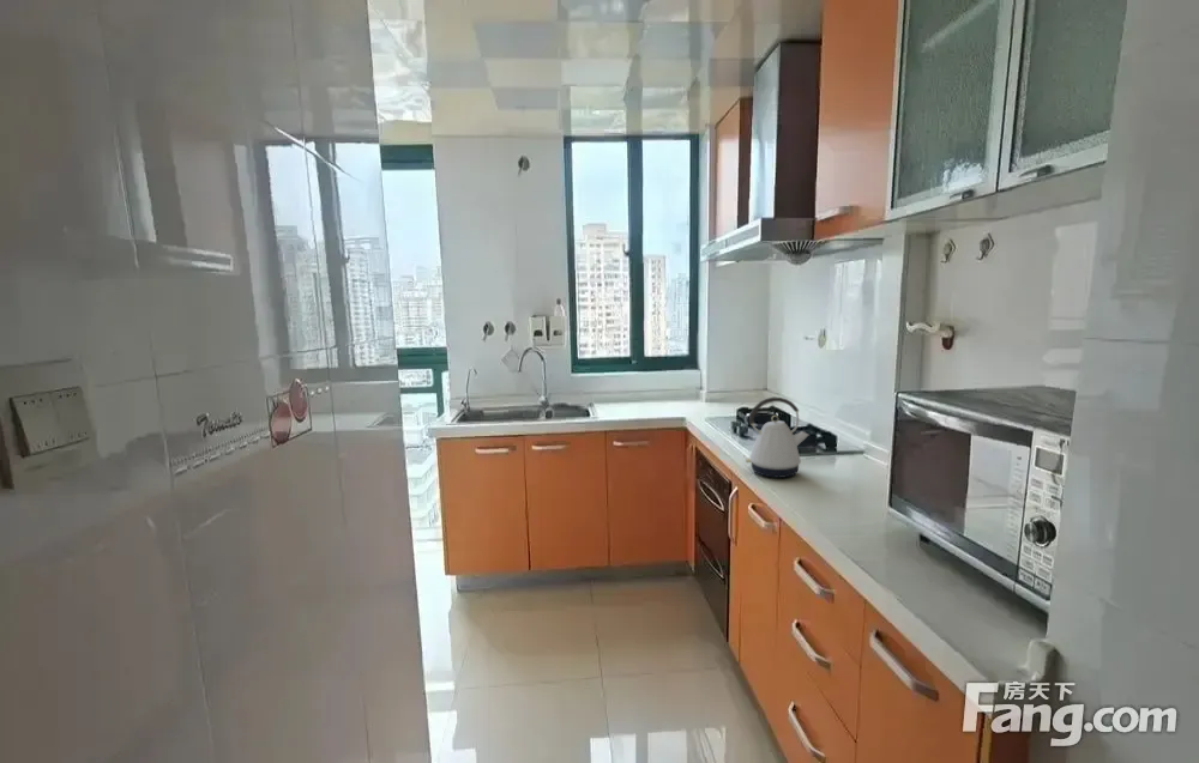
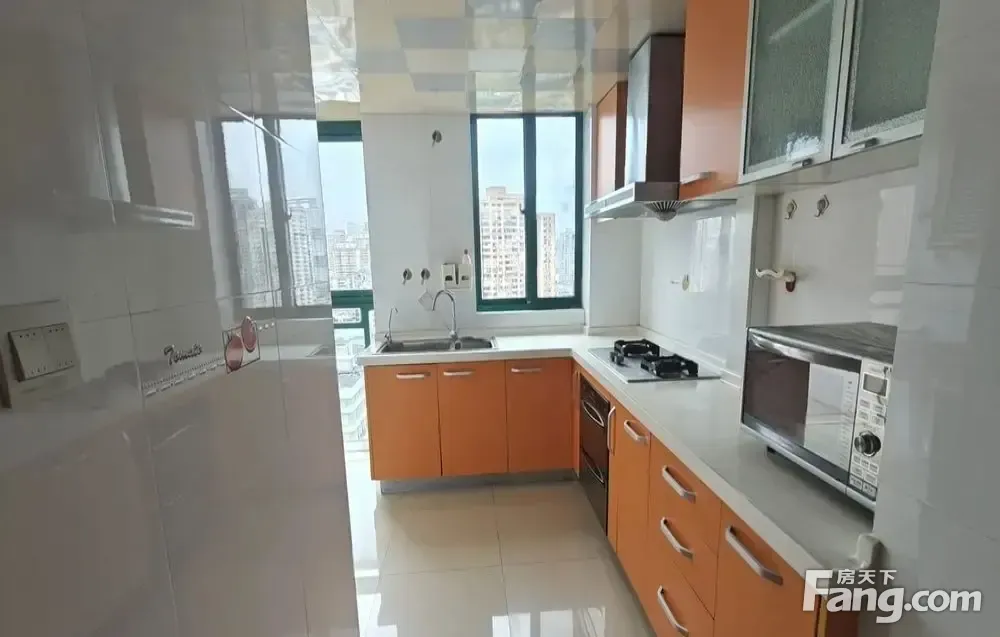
- kettle [745,396,809,479]
